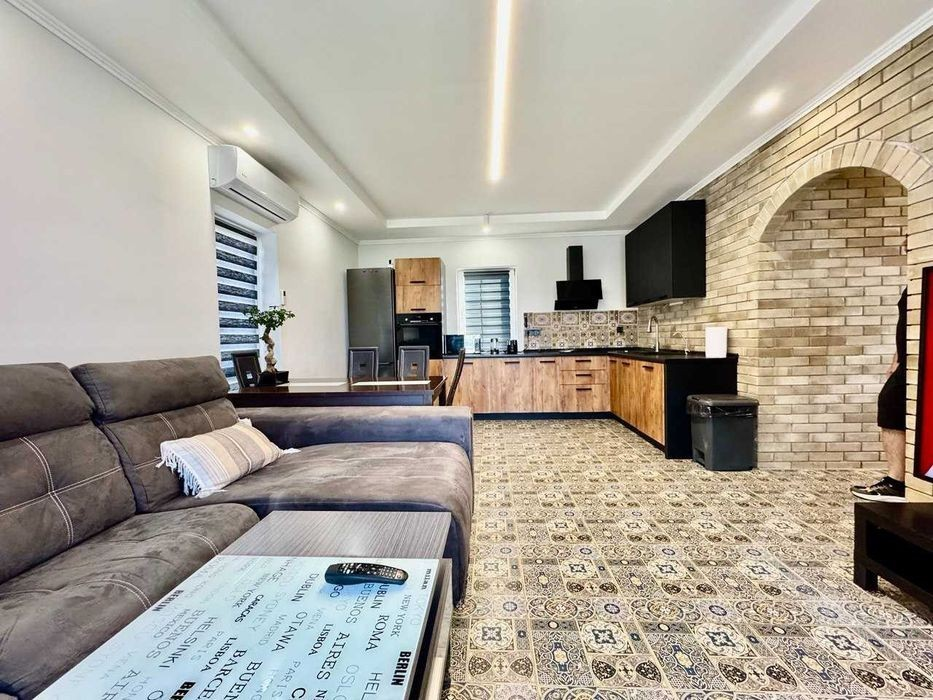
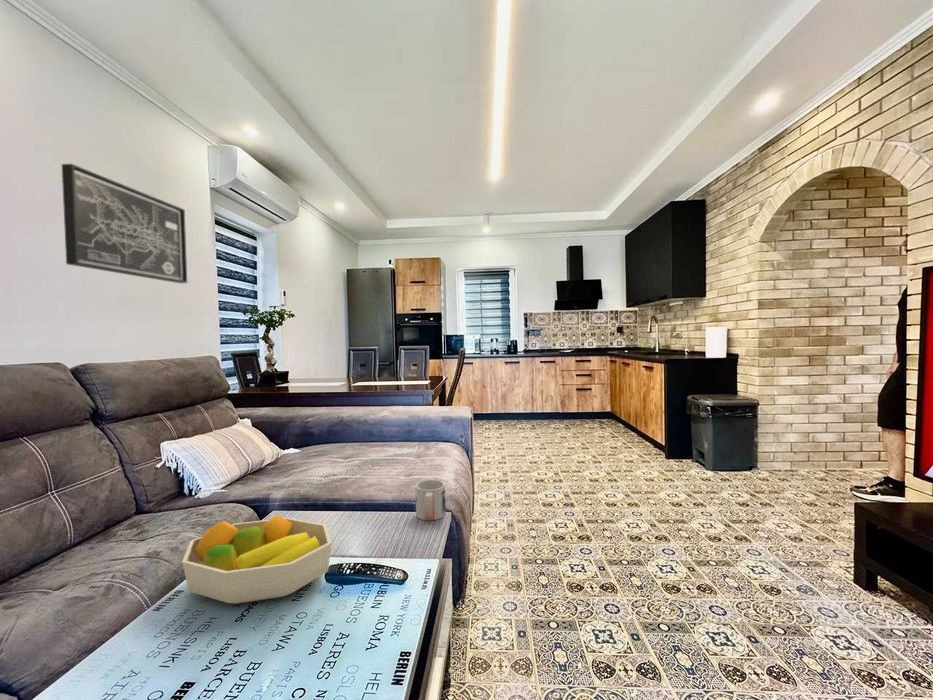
+ fruit bowl [181,513,333,605]
+ mug [414,479,447,521]
+ wall art [61,163,188,284]
